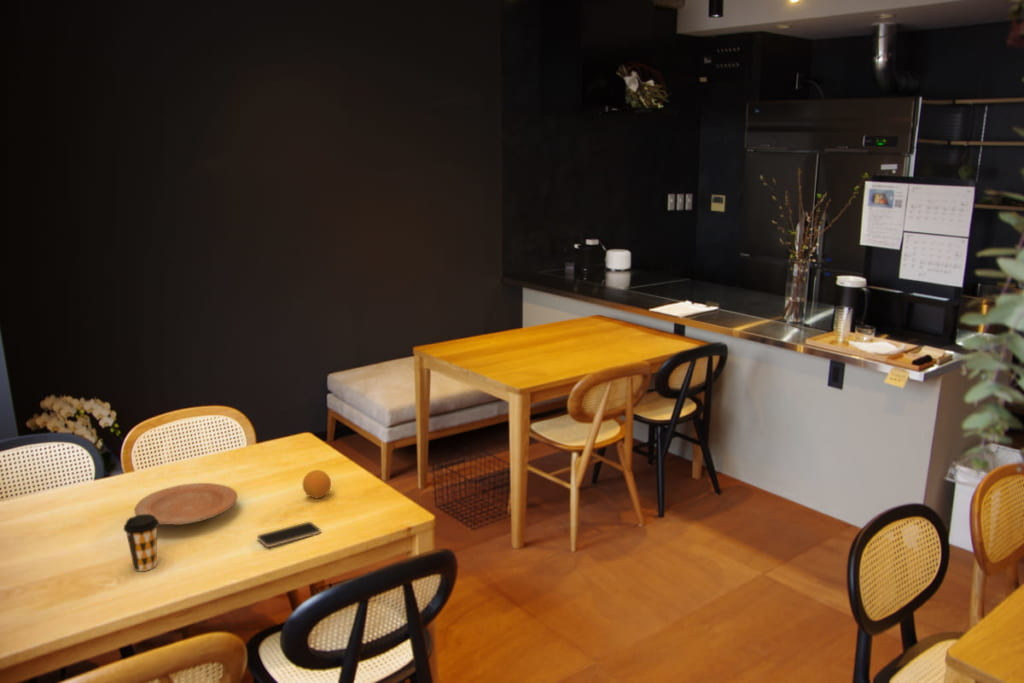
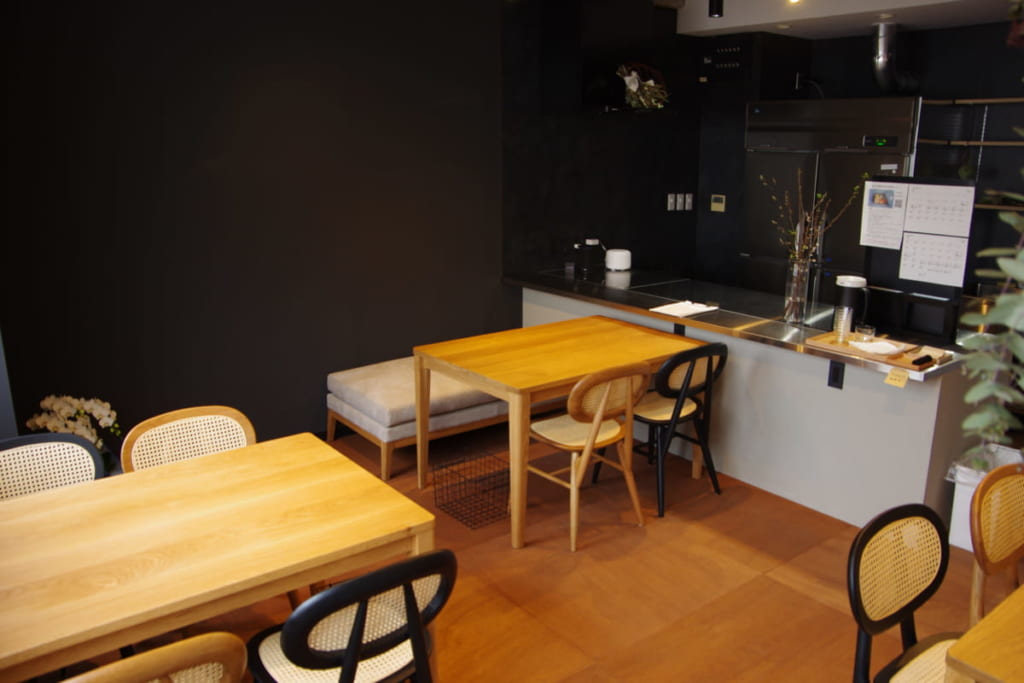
- fruit [302,469,332,499]
- smartphone [256,521,322,548]
- plate [133,482,239,526]
- coffee cup [123,514,159,572]
